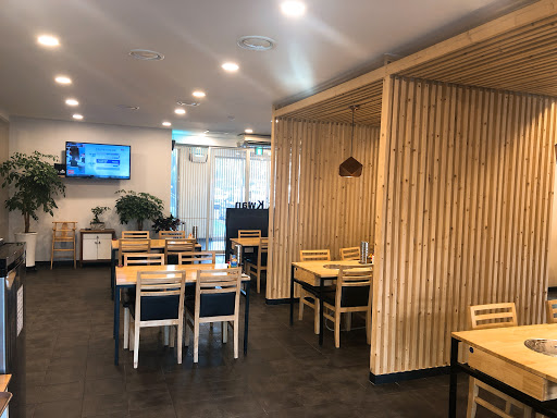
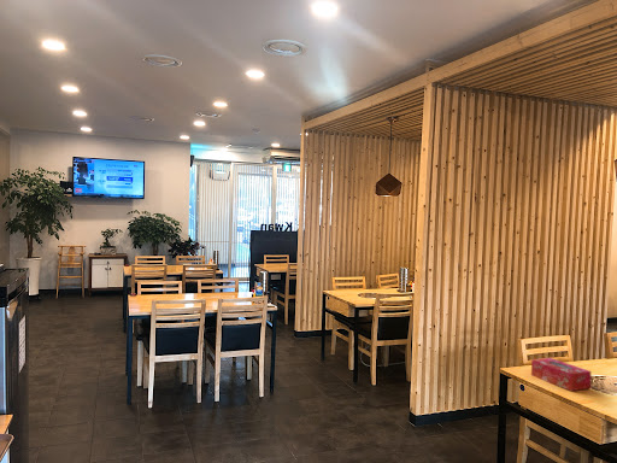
+ tissue box [530,357,592,392]
